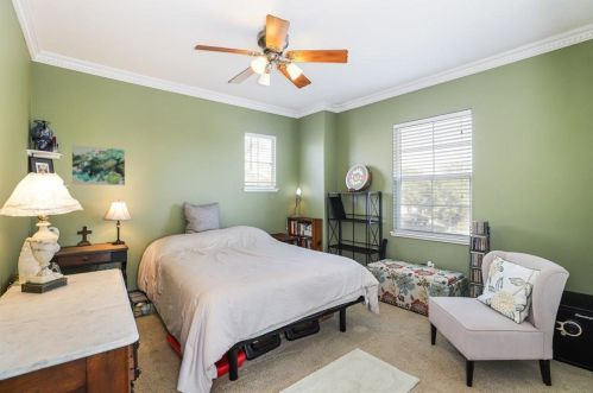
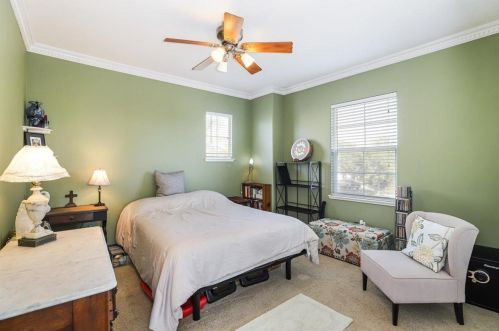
- wall art [71,144,126,186]
